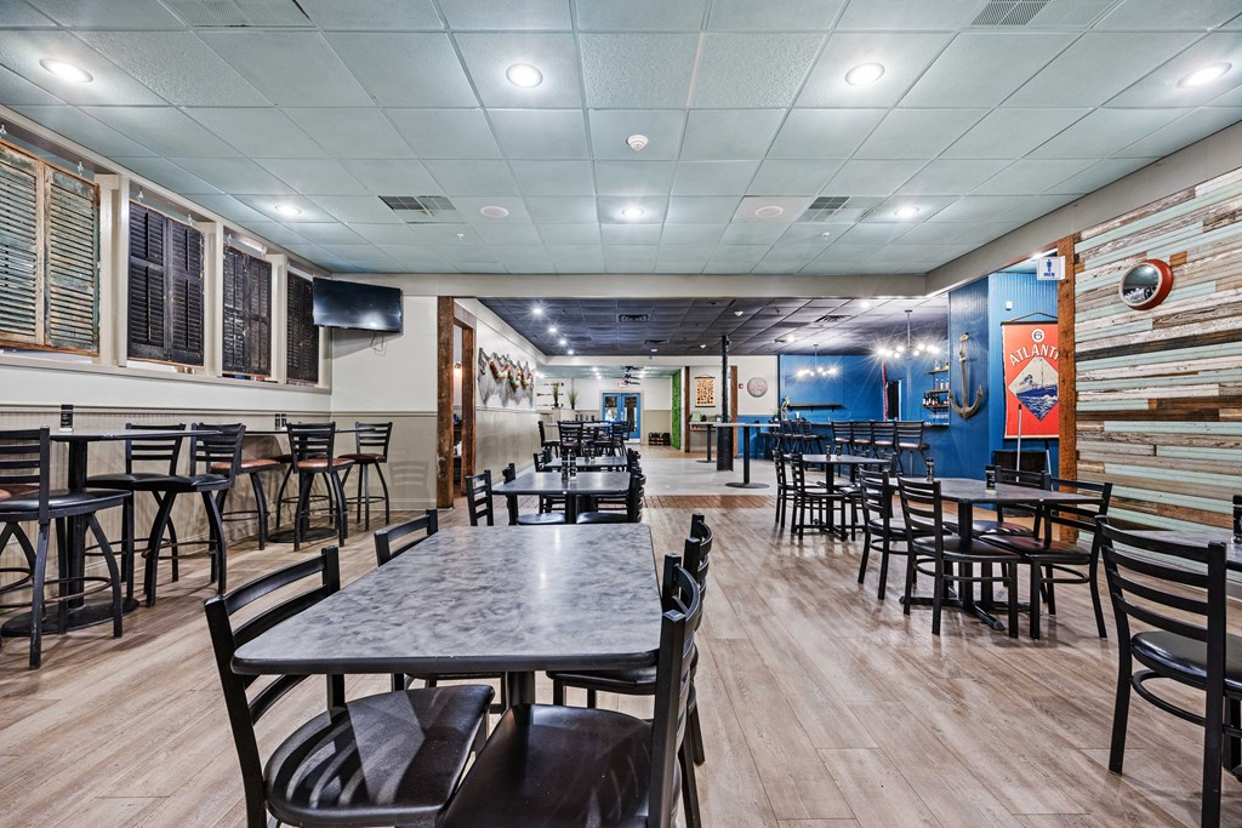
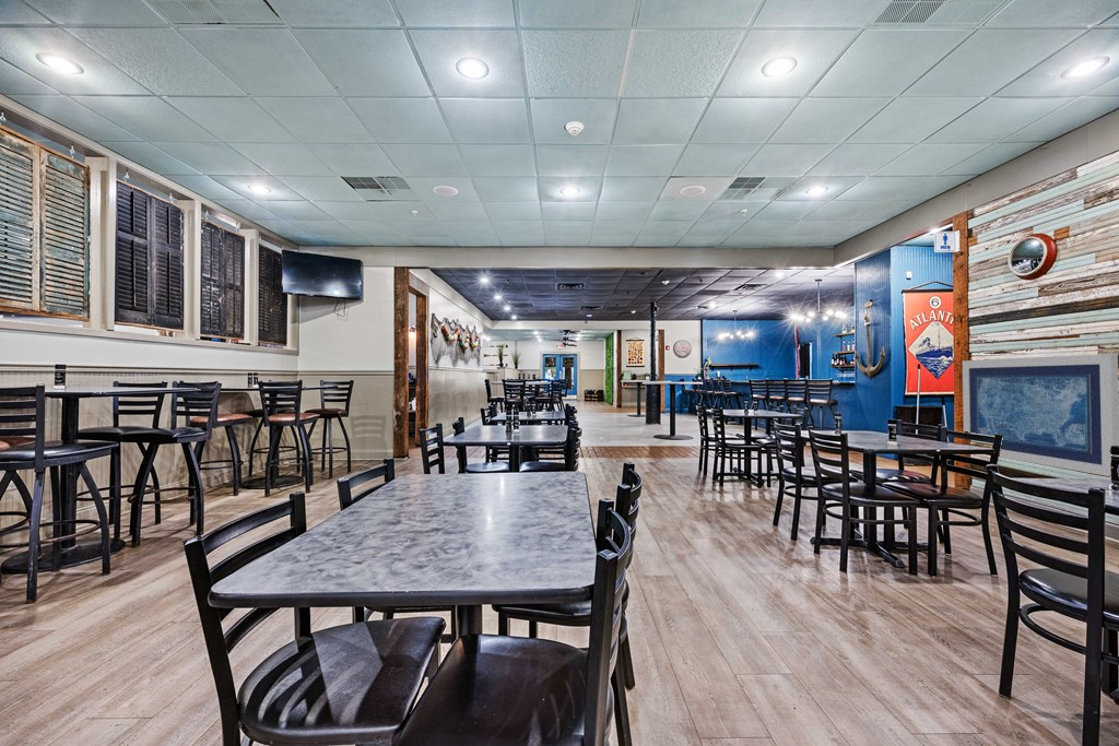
+ wall art [962,353,1119,477]
